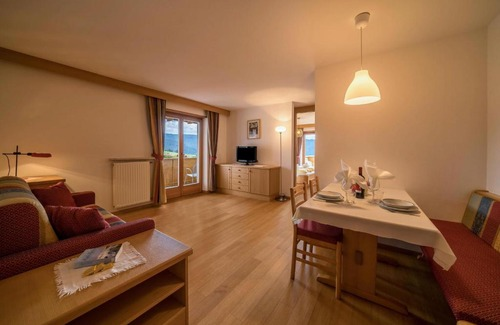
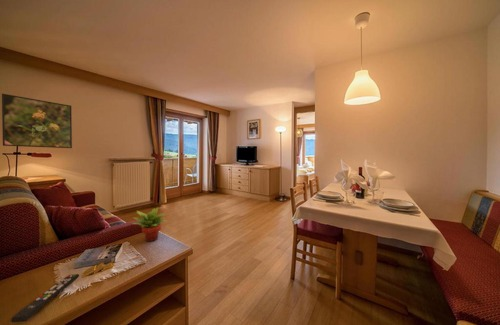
+ succulent plant [131,206,168,242]
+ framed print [1,93,73,149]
+ remote control [10,273,80,323]
